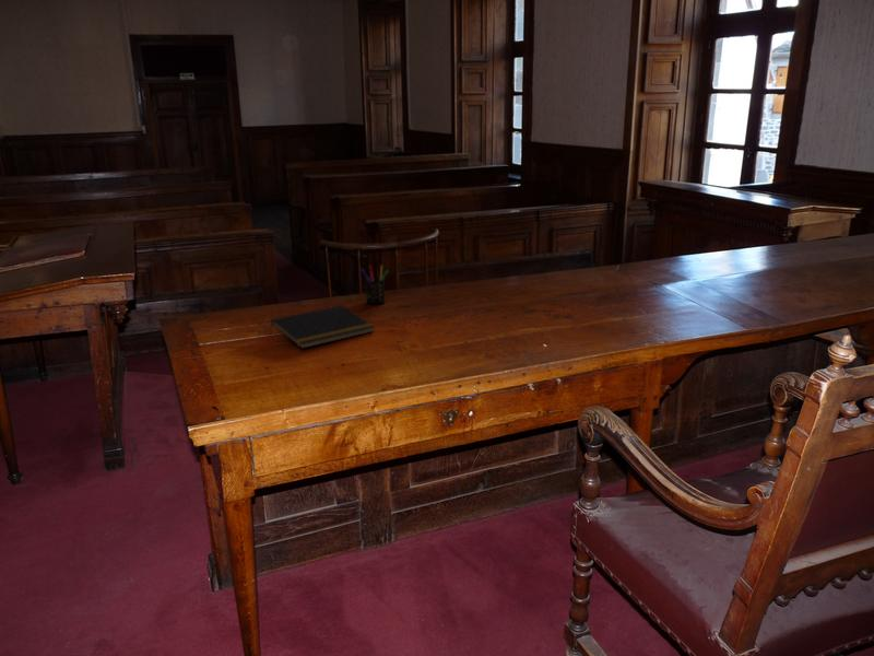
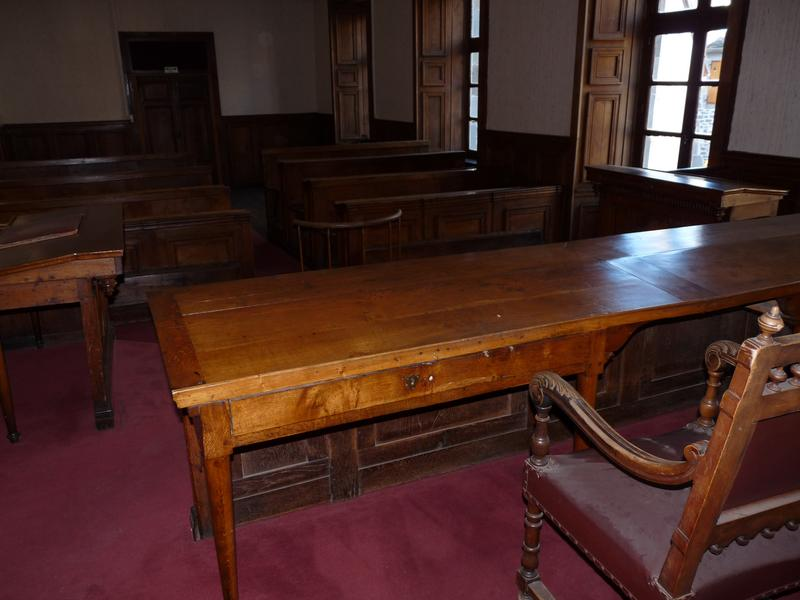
- notepad [269,304,376,350]
- pen holder [359,263,389,305]
